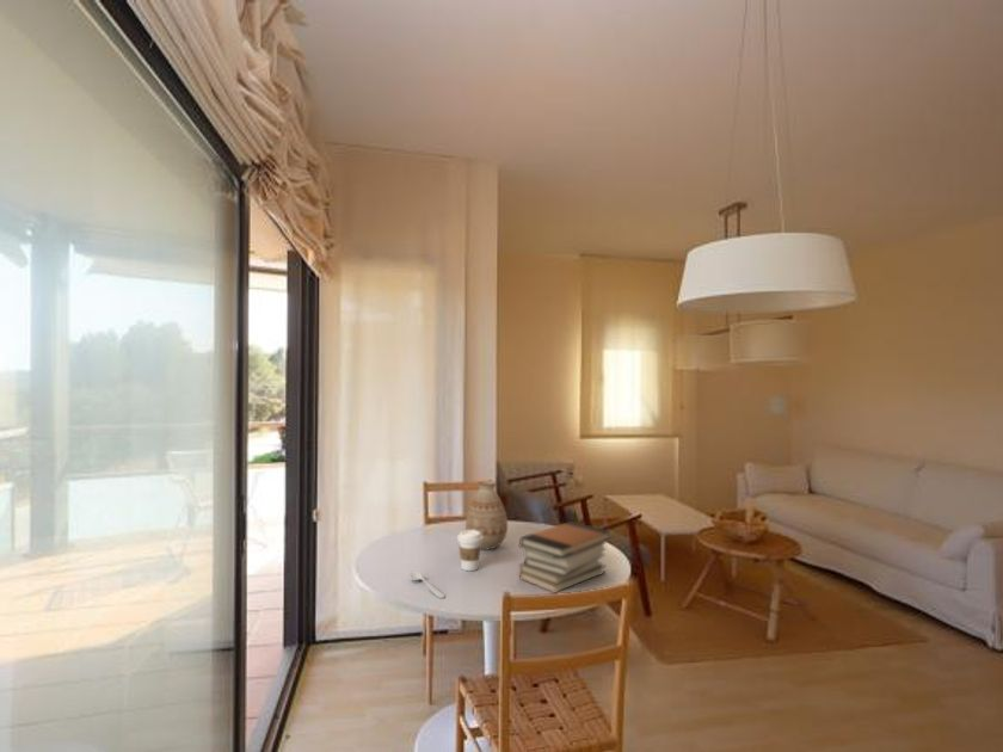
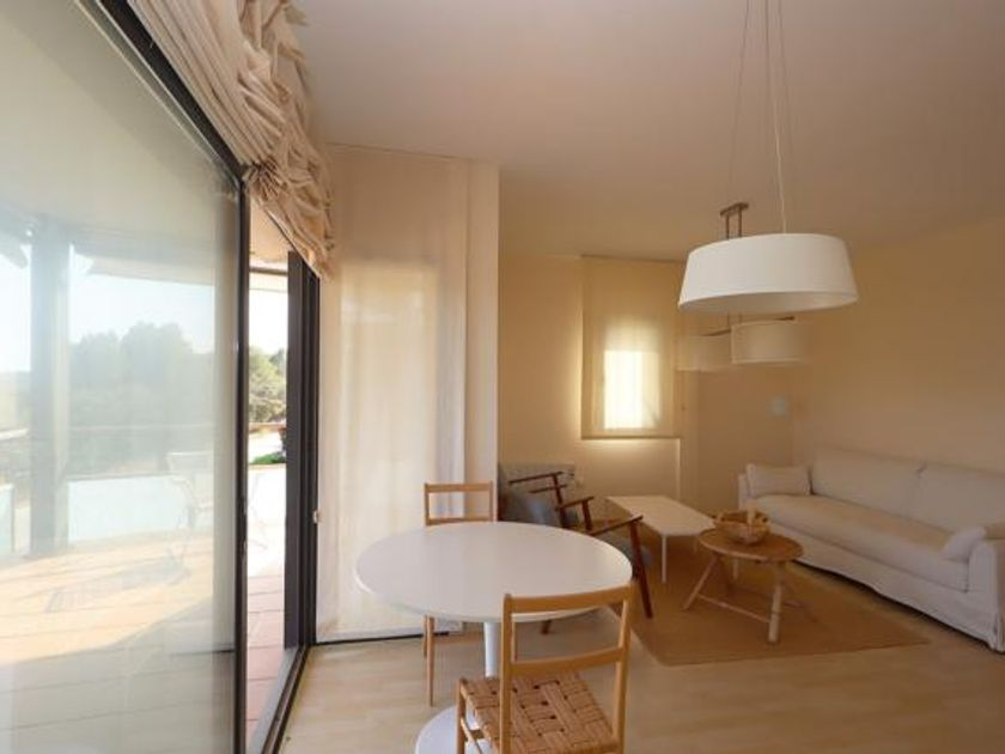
- coffee cup [456,530,482,572]
- vase [464,480,509,550]
- book stack [518,520,613,594]
- spoon [408,571,445,599]
